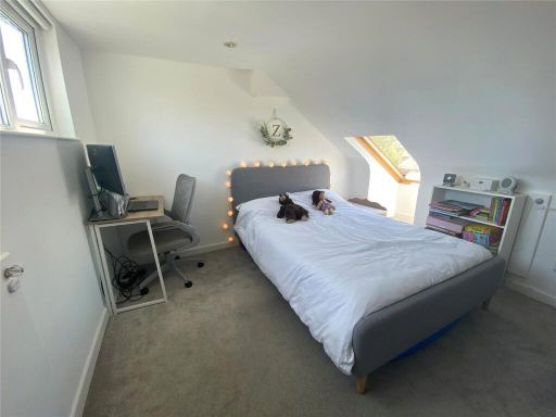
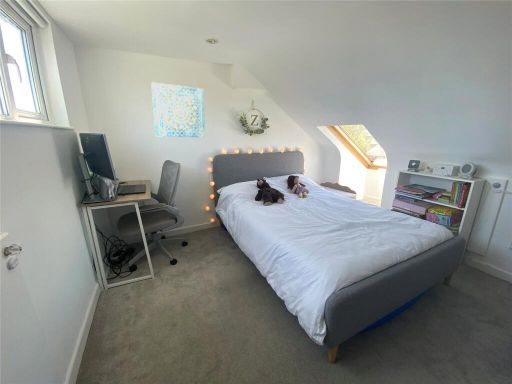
+ wall art [150,82,206,138]
